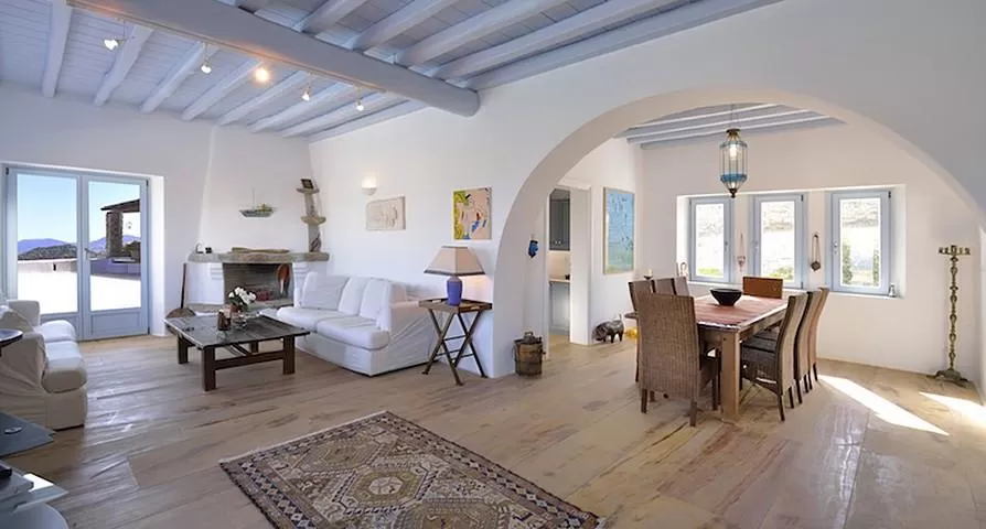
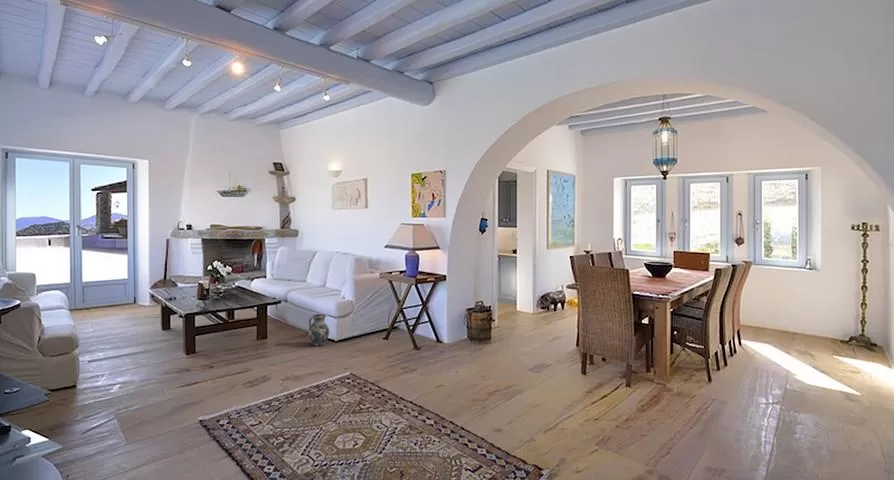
+ ceramic jug [308,313,330,347]
